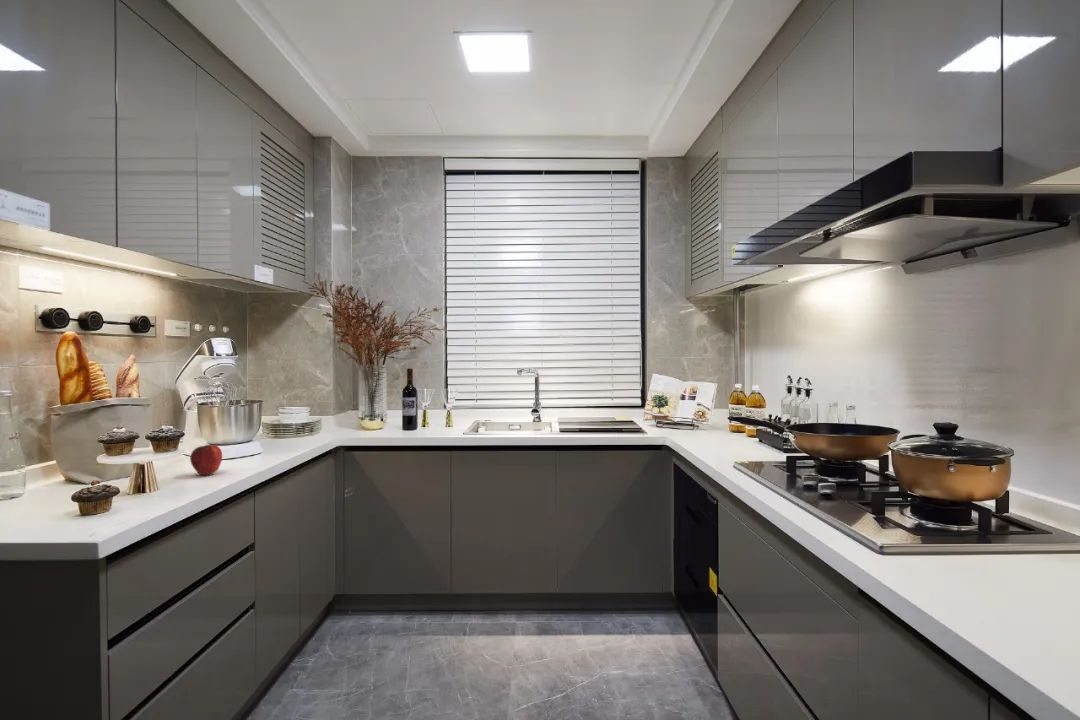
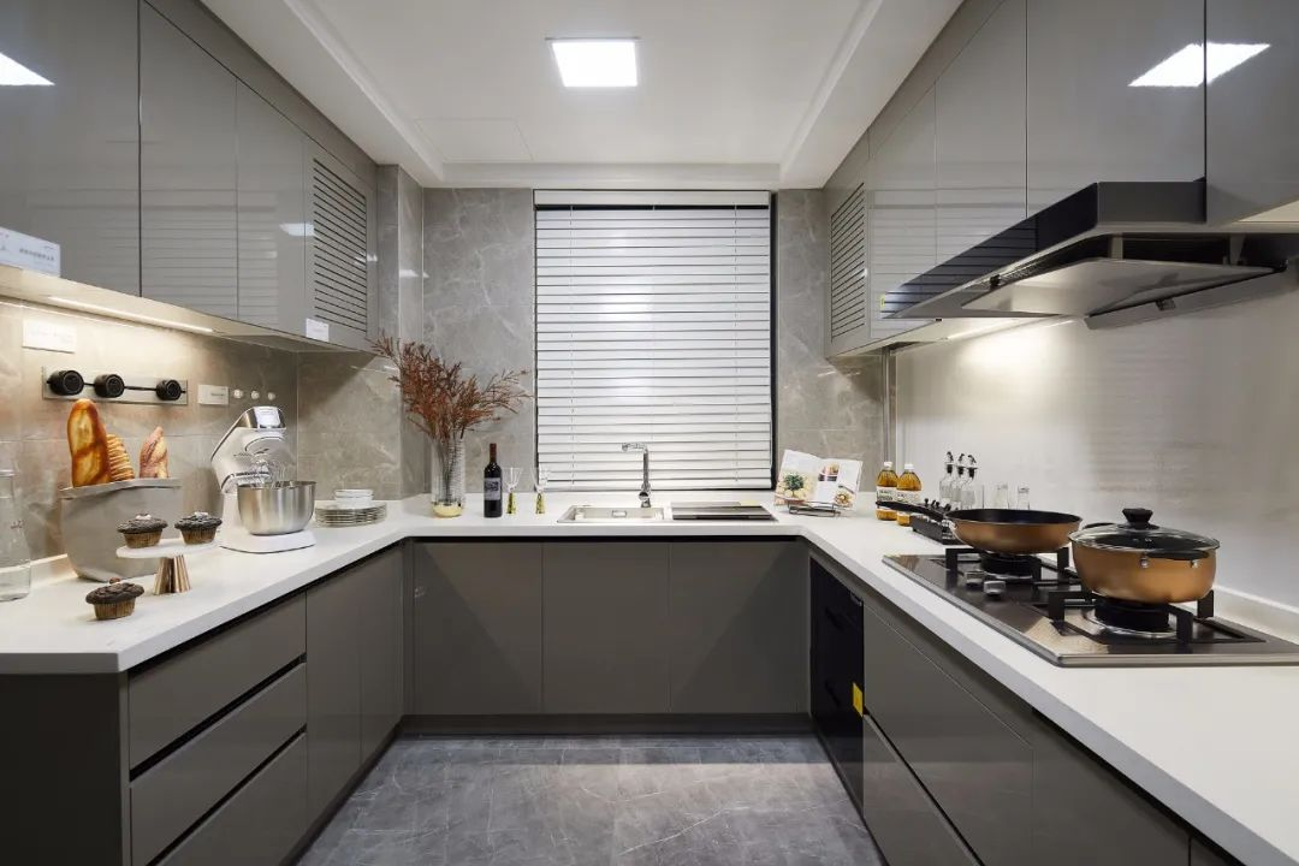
- apple [189,444,223,476]
